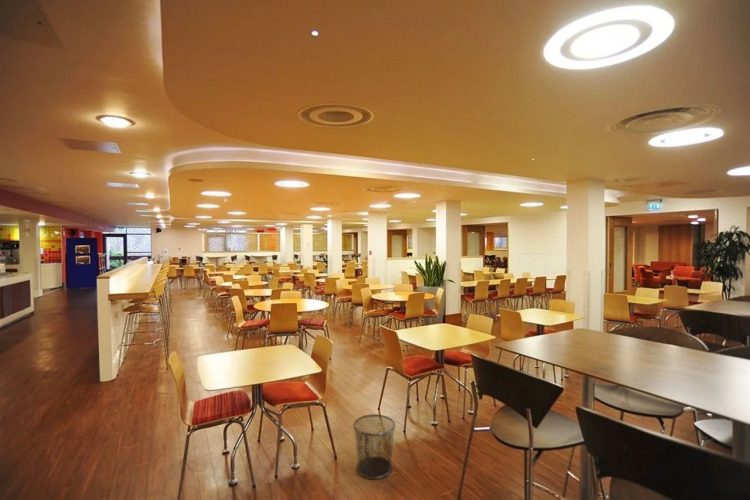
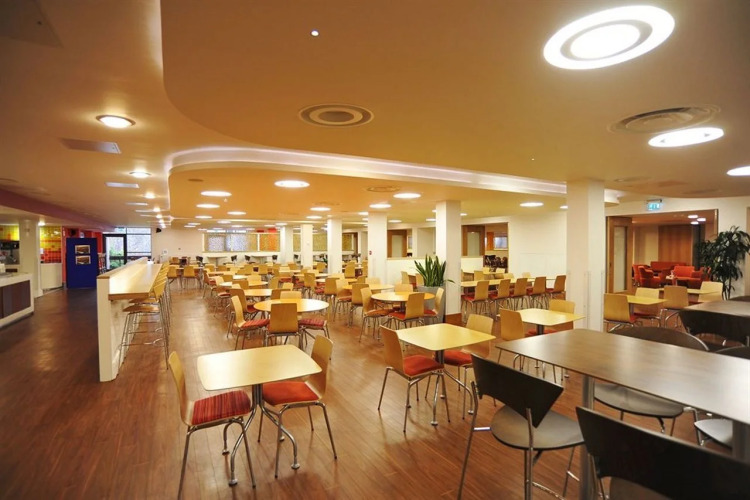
- waste bin [352,413,396,480]
